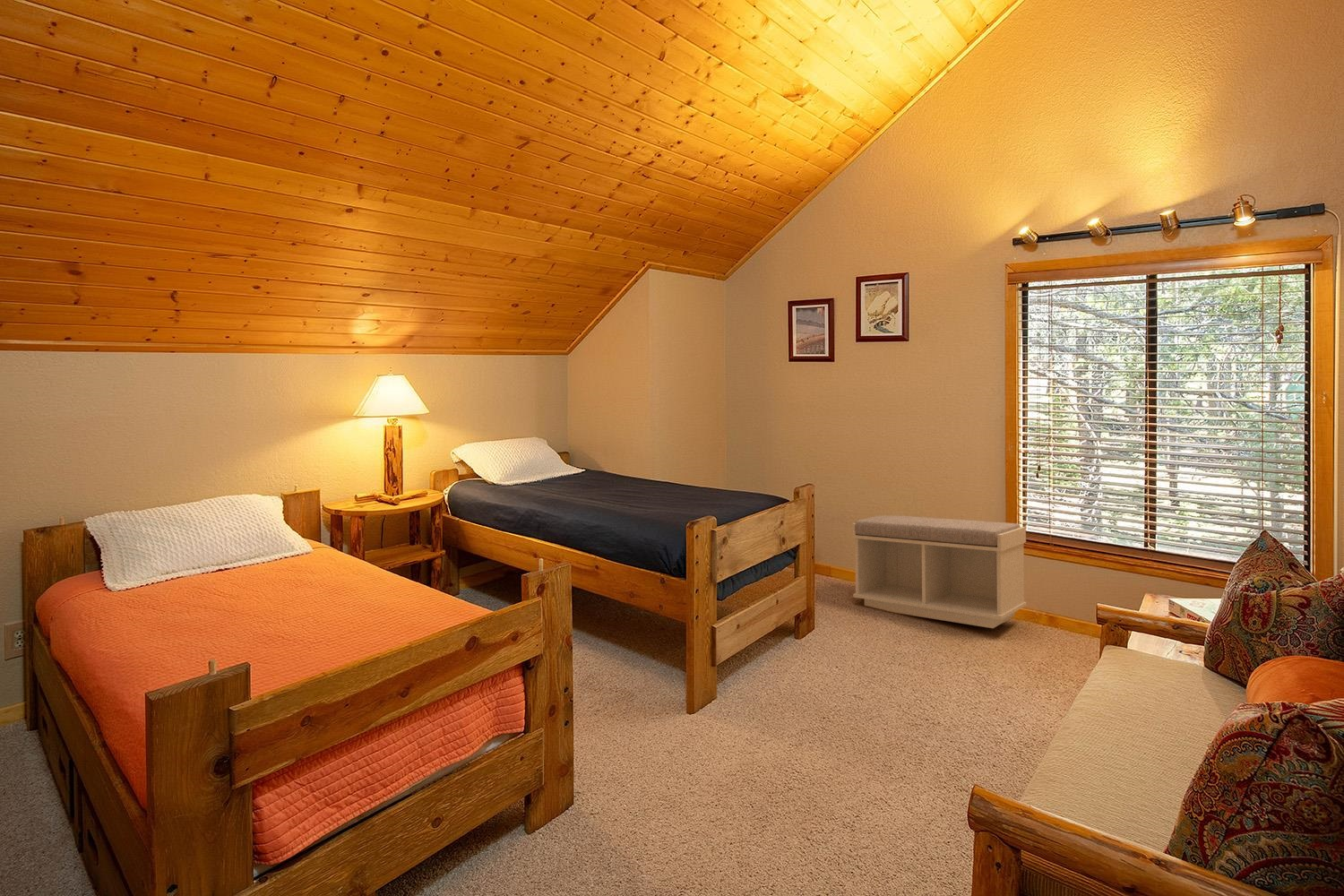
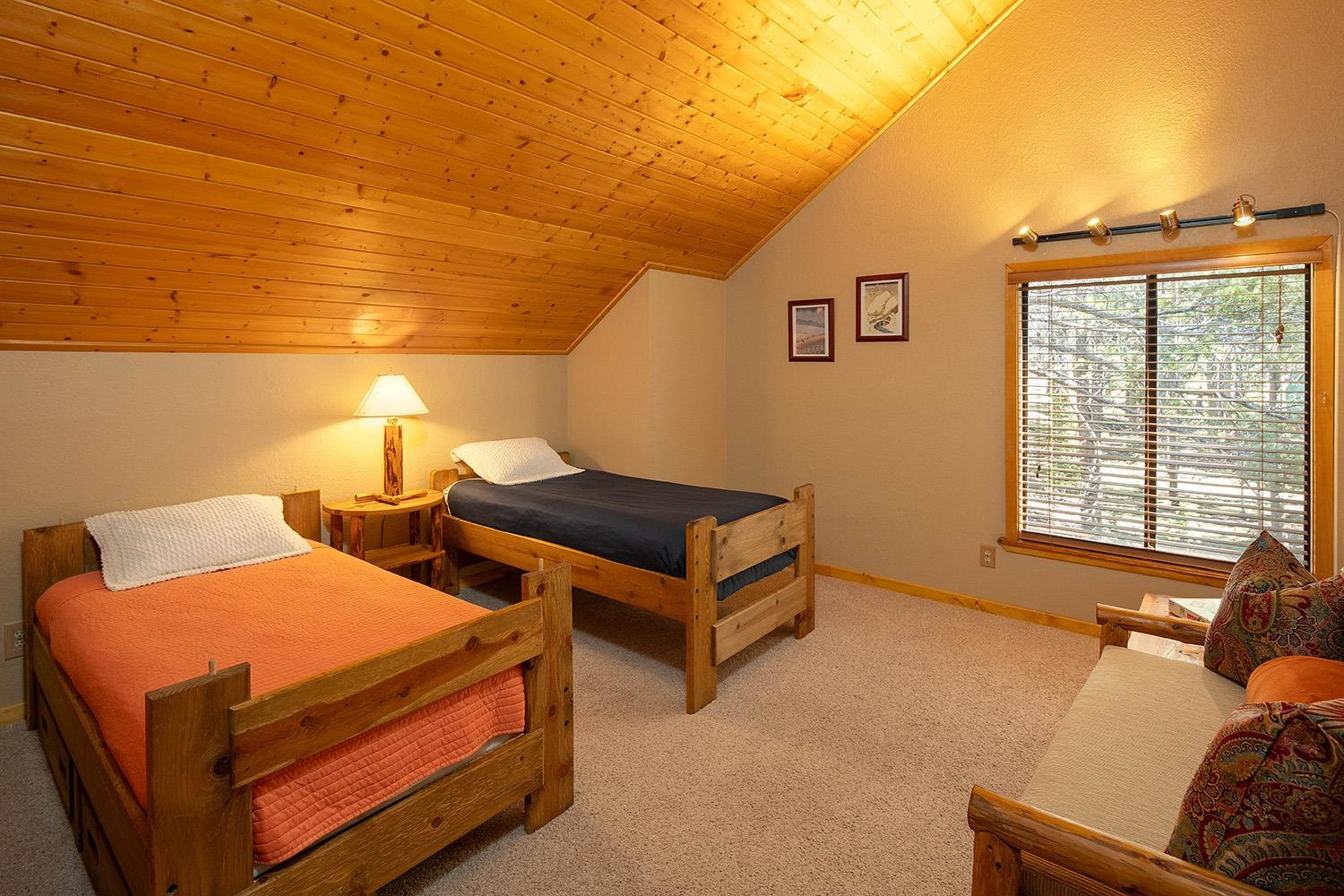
- bench [851,514,1028,629]
